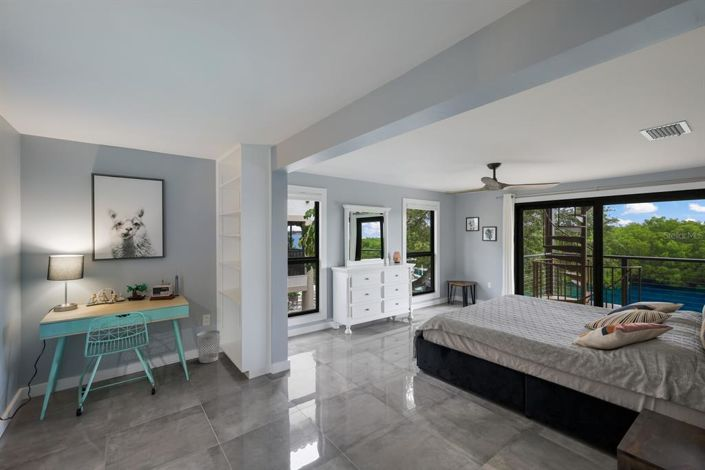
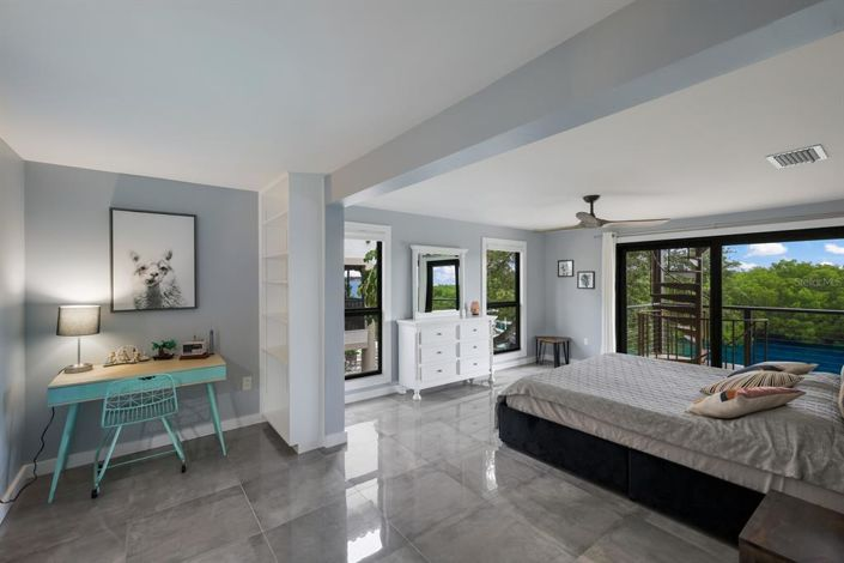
- wastebasket [196,329,221,364]
